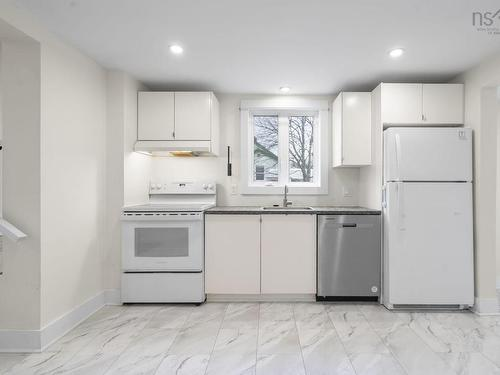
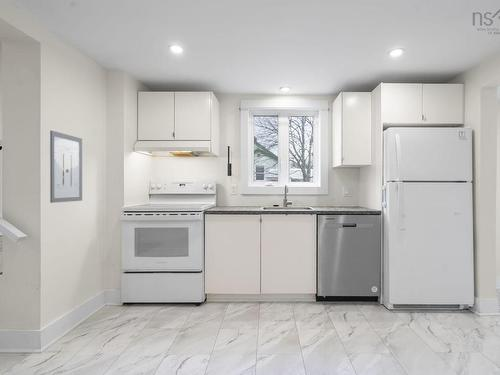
+ wall art [49,130,83,204]
